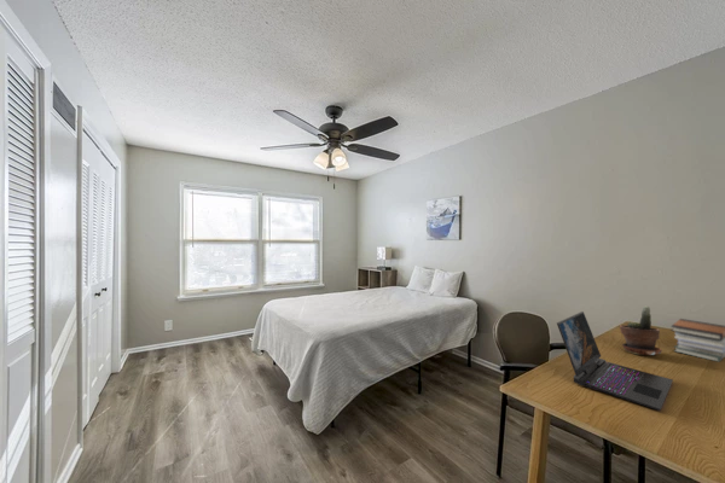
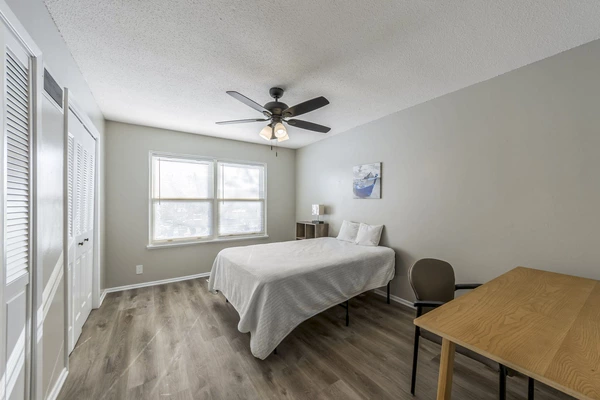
- potted plant [619,305,663,356]
- laptop [556,310,674,412]
- book stack [669,318,725,363]
